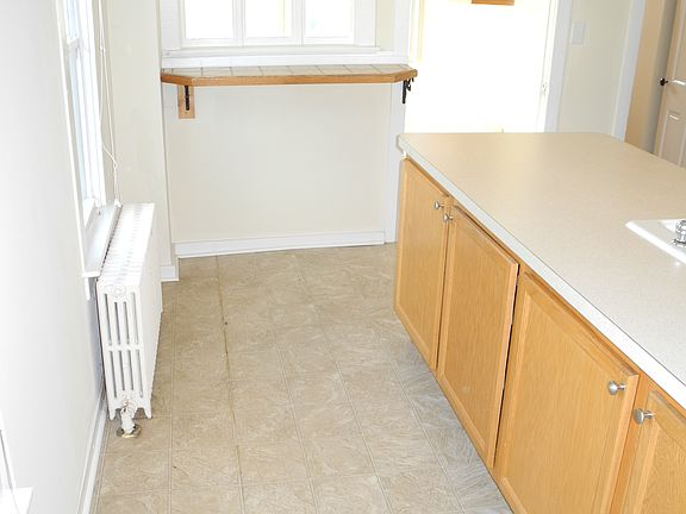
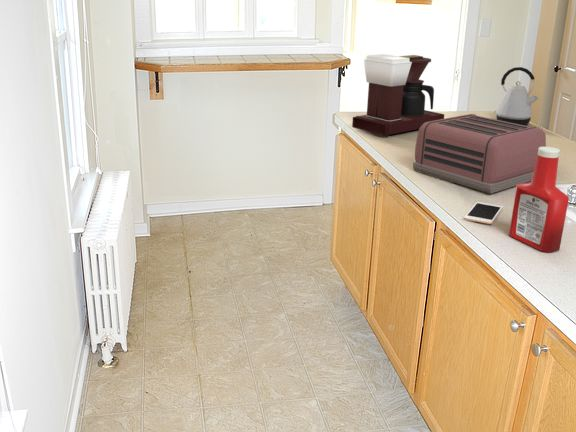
+ kettle [493,66,539,126]
+ toaster [412,113,547,194]
+ coffee maker [351,53,445,138]
+ cell phone [463,201,504,225]
+ soap bottle [508,146,570,253]
